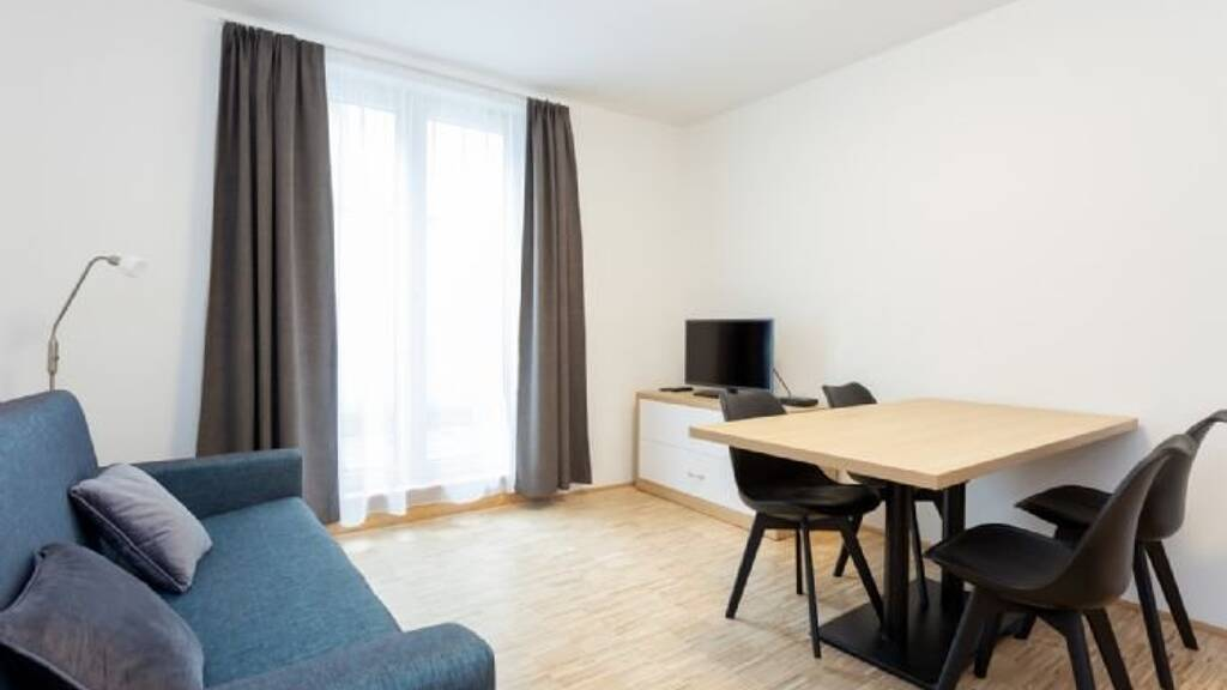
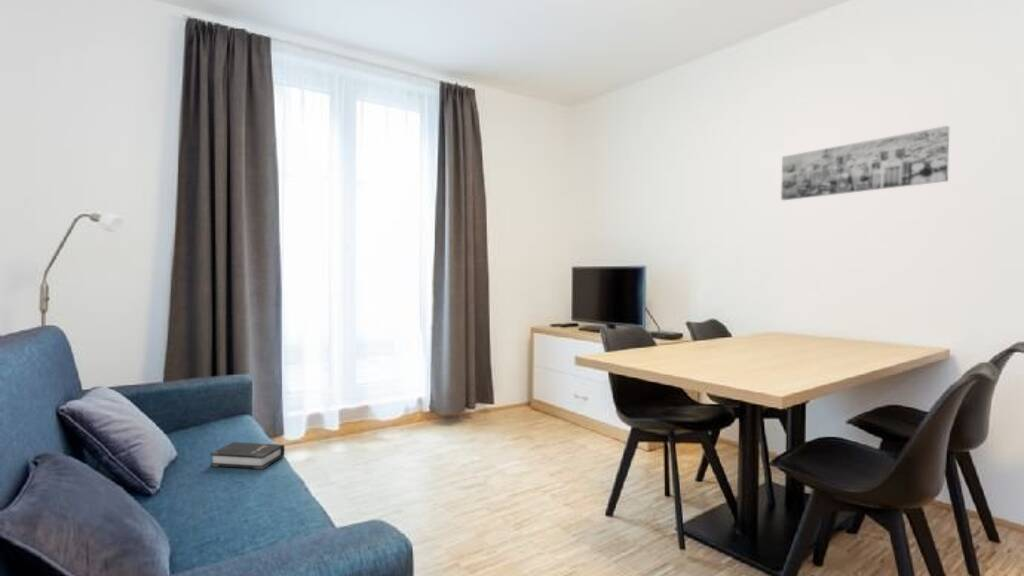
+ hardback book [209,441,286,470]
+ wall art [780,125,950,201]
